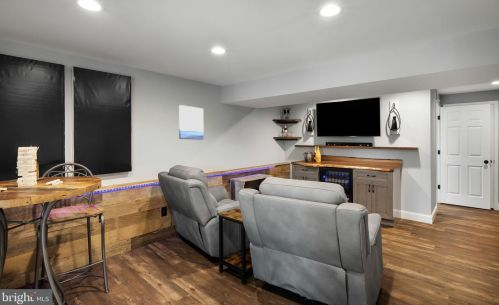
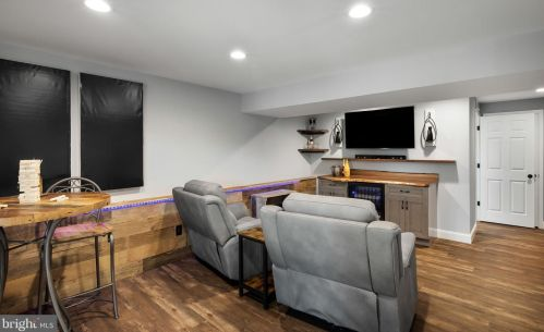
- wall art [178,104,204,141]
